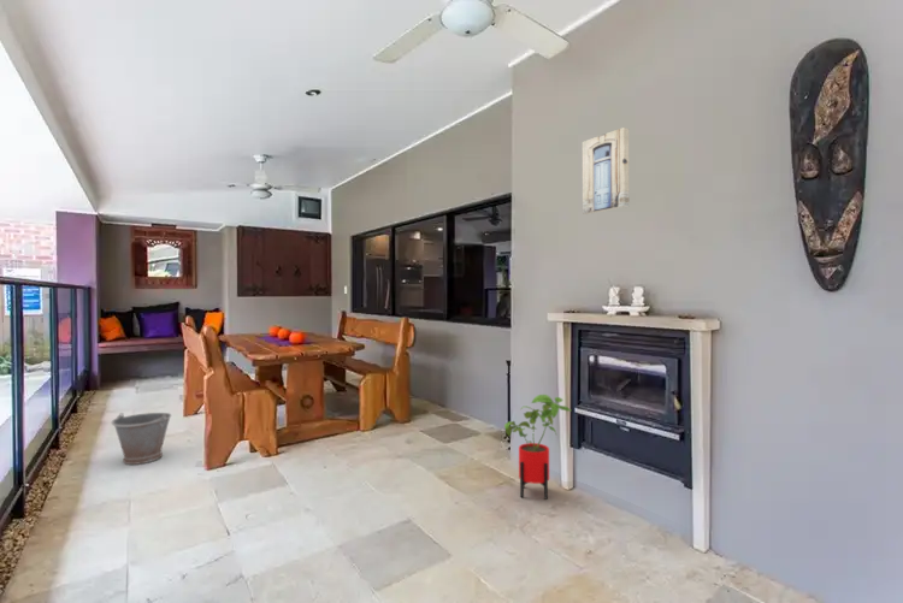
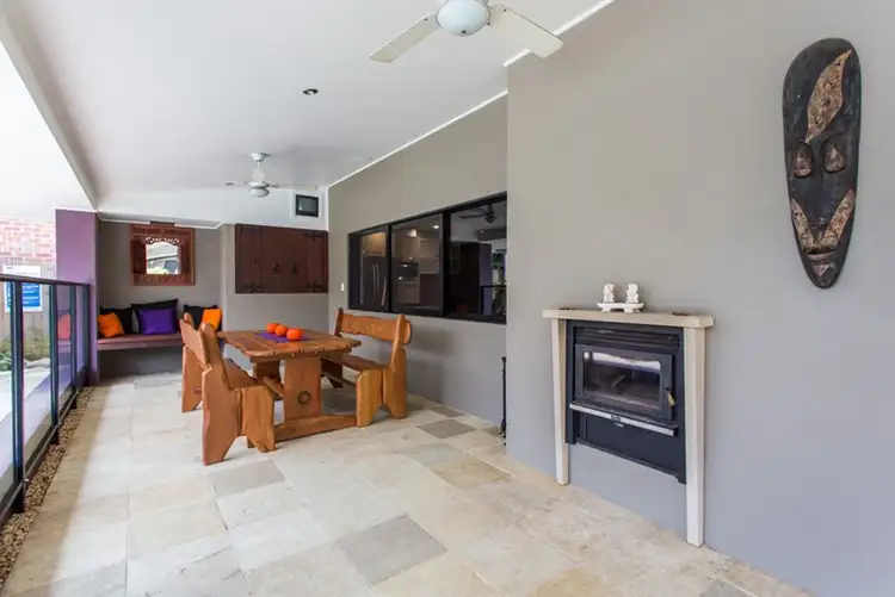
- bucket [110,412,172,466]
- wall art [582,126,630,215]
- house plant [503,394,572,501]
